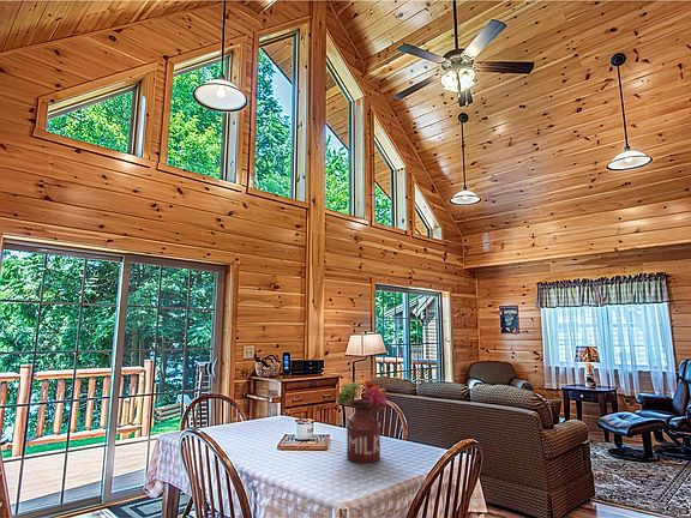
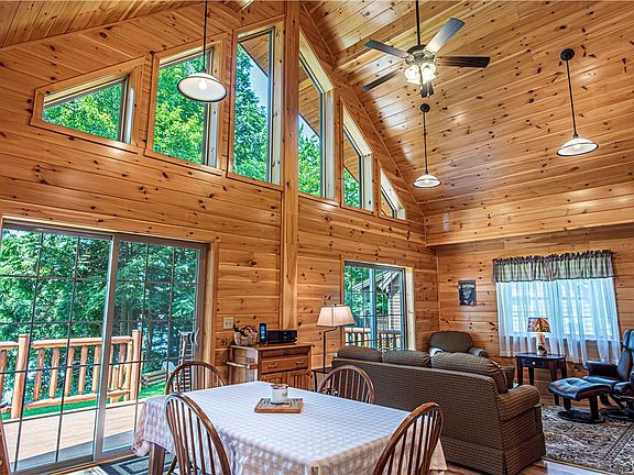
- flower arrangement [336,379,389,464]
